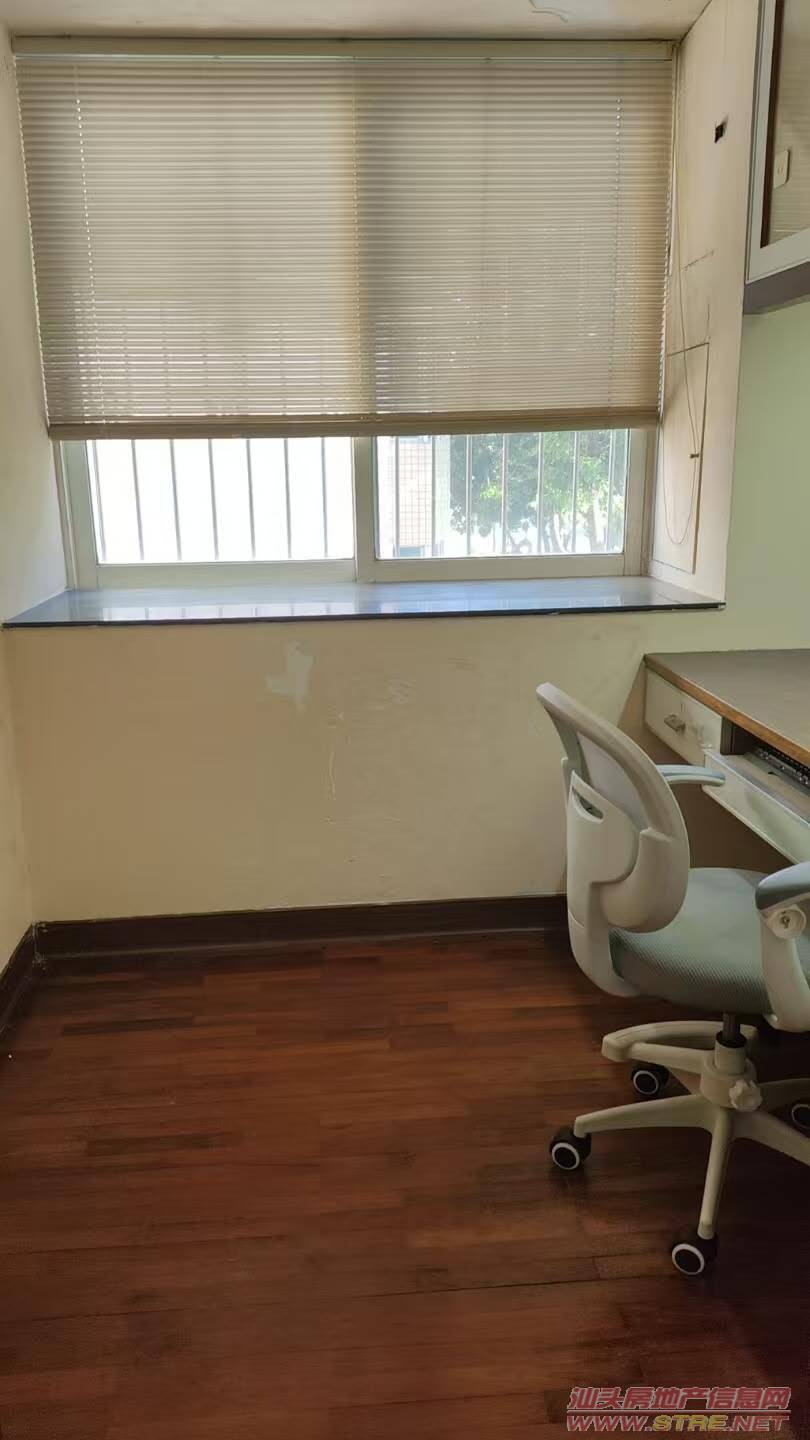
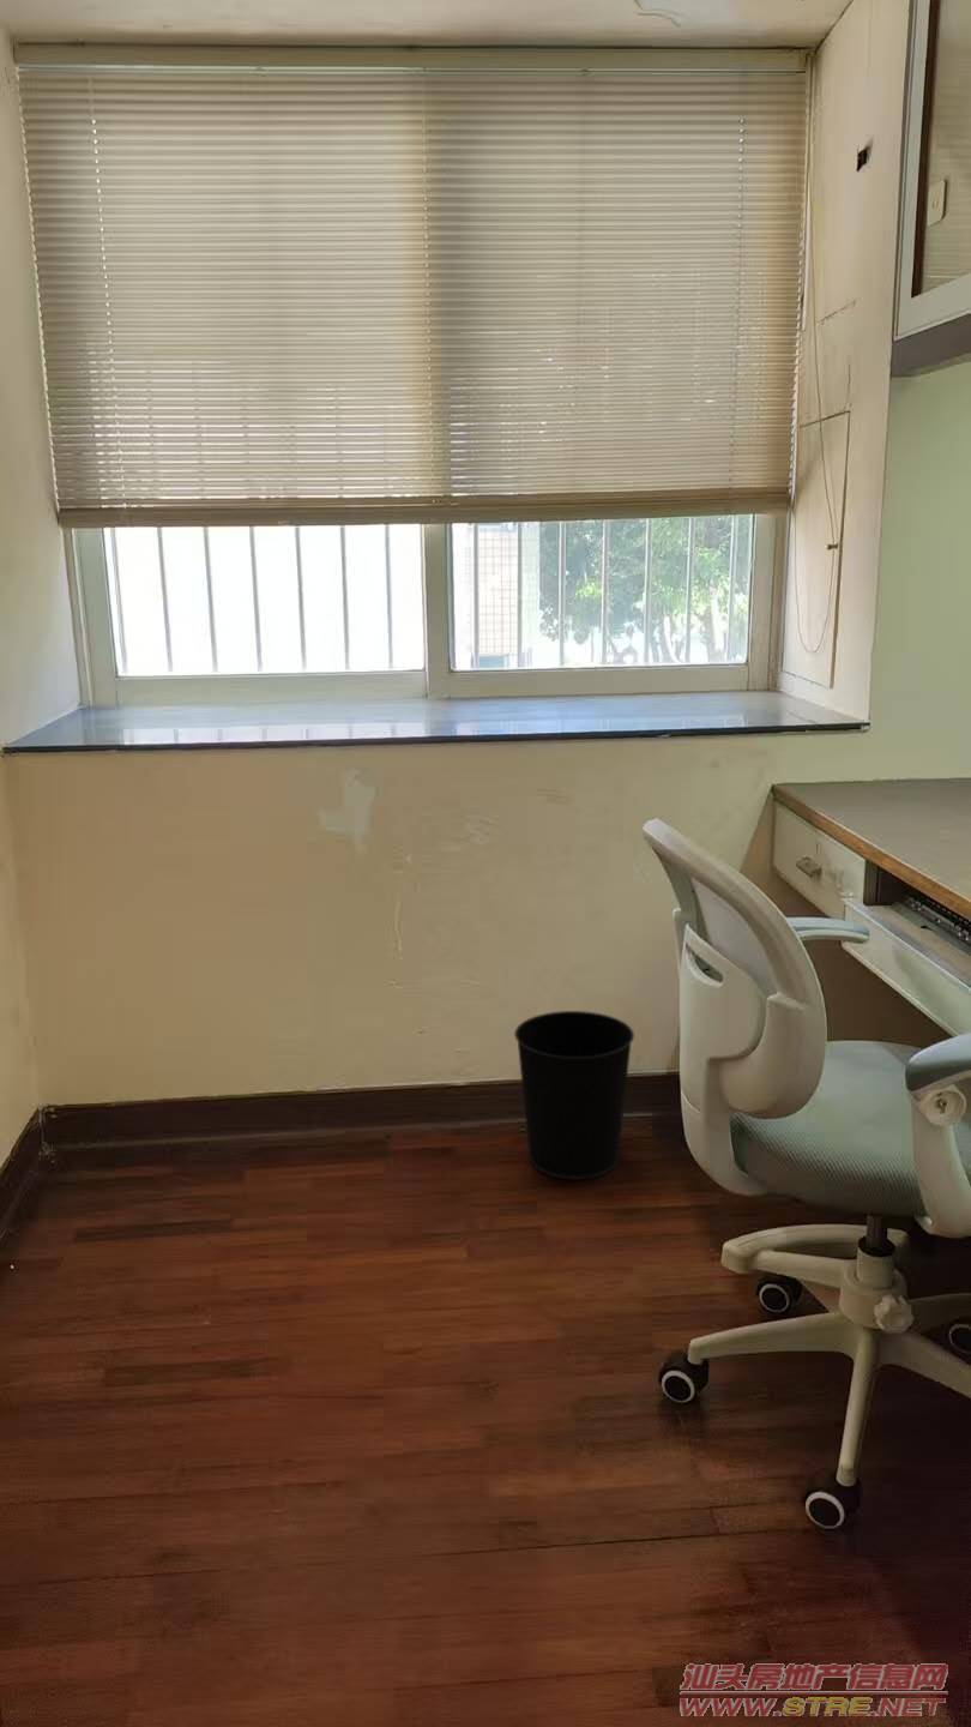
+ wastebasket [513,1010,635,1181]
